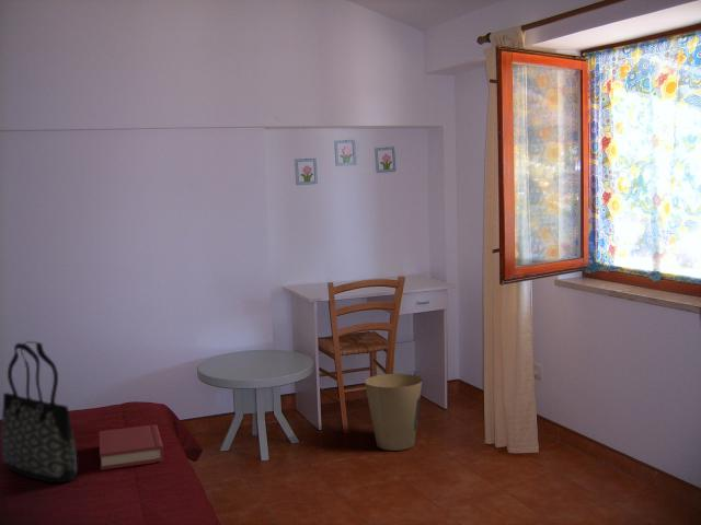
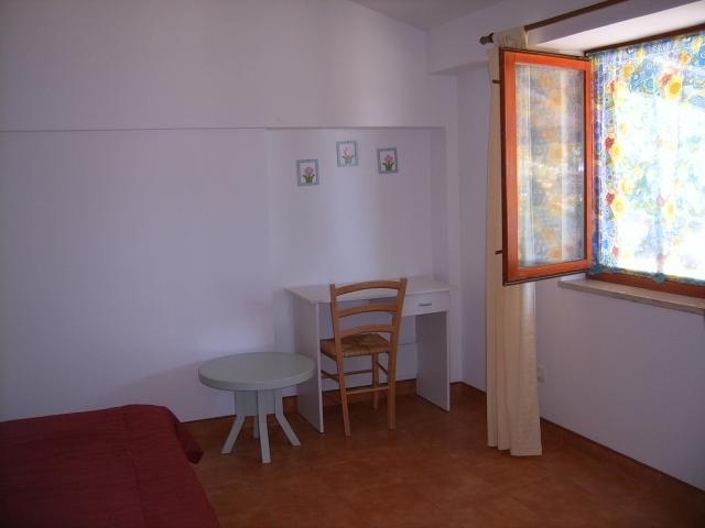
- tote bag [0,340,78,483]
- trash can [364,373,423,452]
- hardback book [99,423,164,471]
